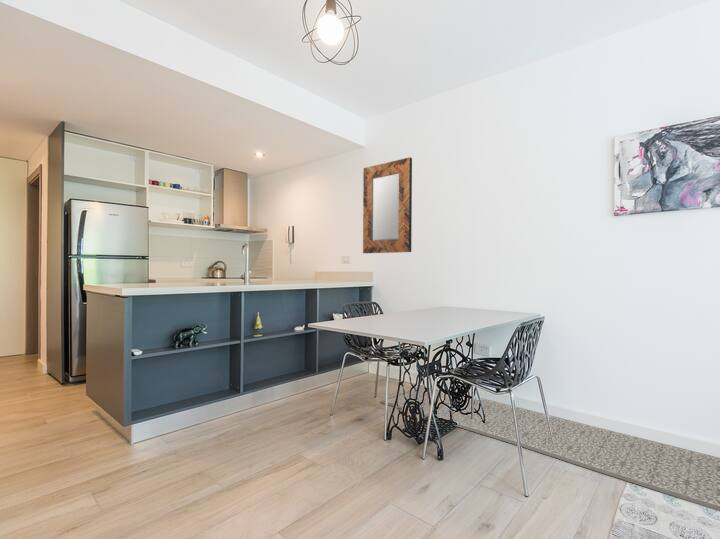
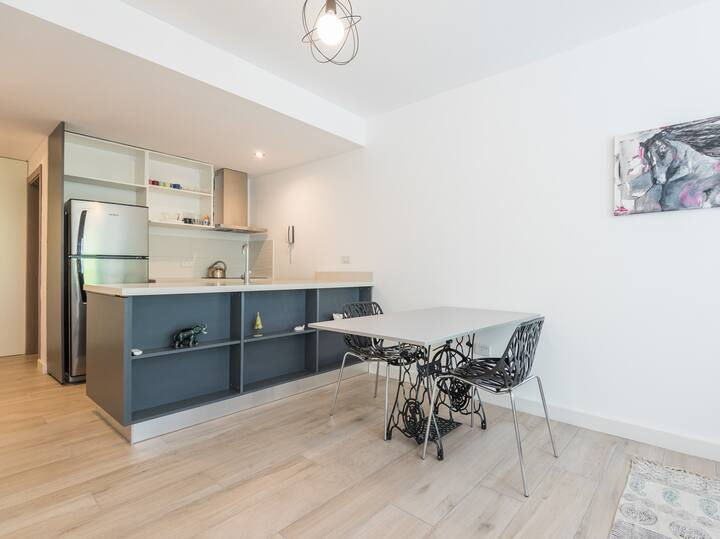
- rug [380,384,720,512]
- home mirror [362,156,413,254]
